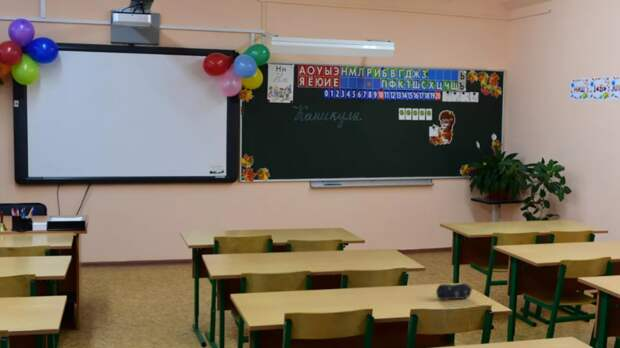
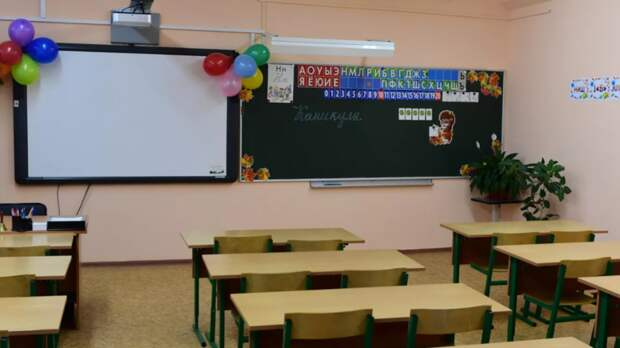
- pencil case [435,282,474,300]
